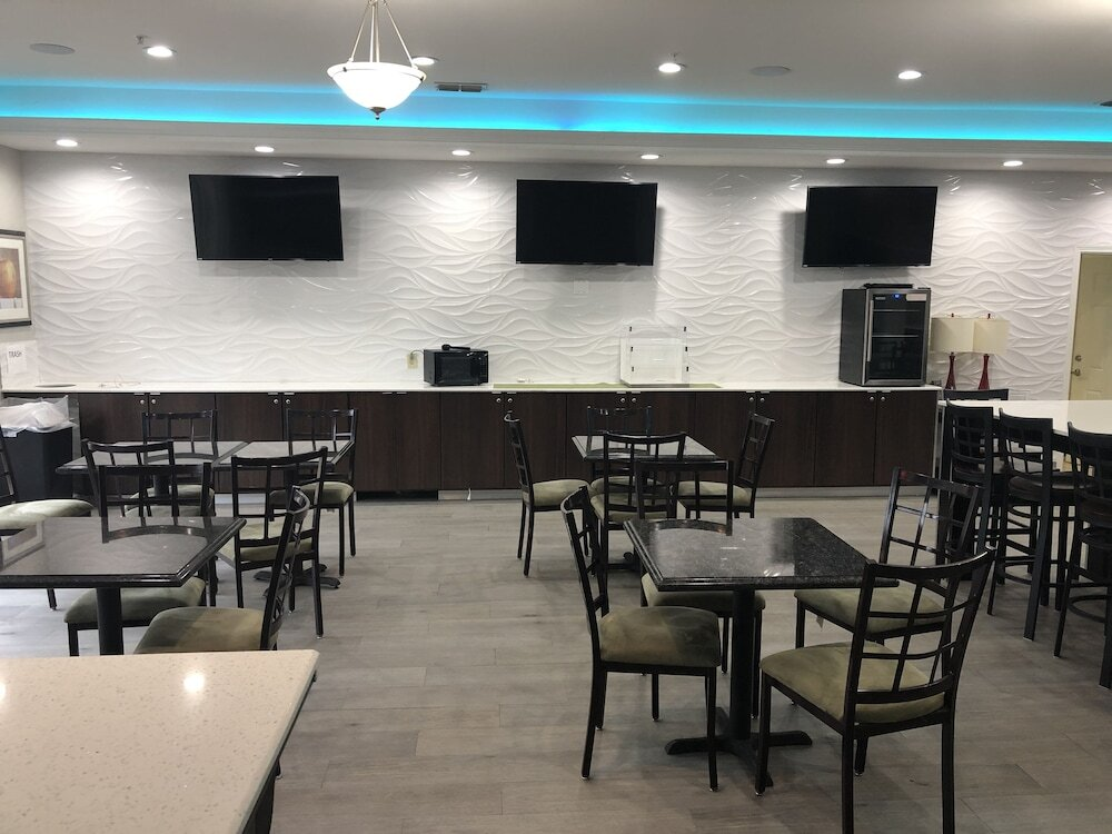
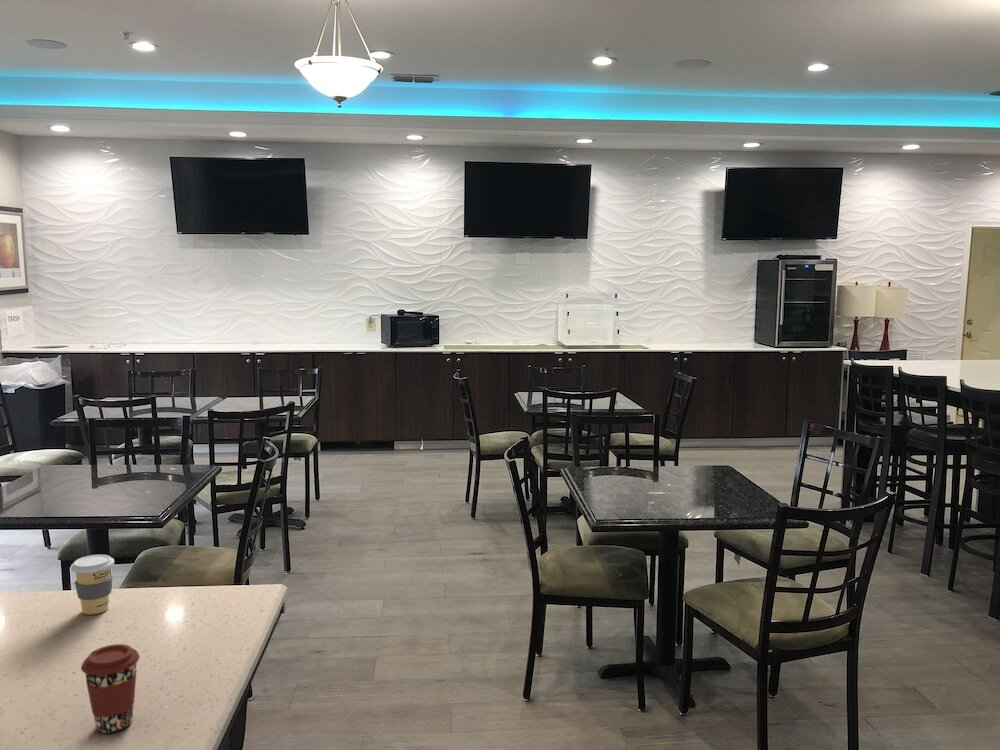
+ coffee cup [80,643,141,734]
+ coffee cup [70,554,115,616]
